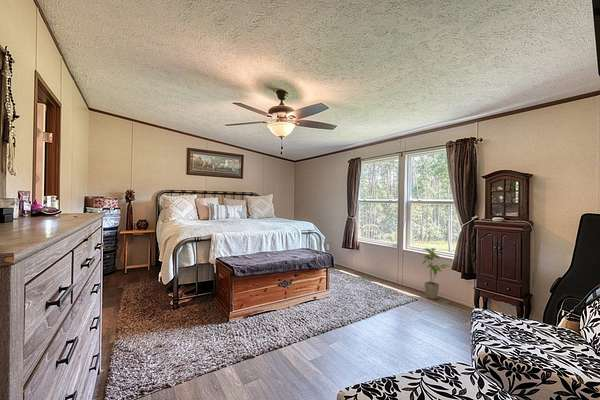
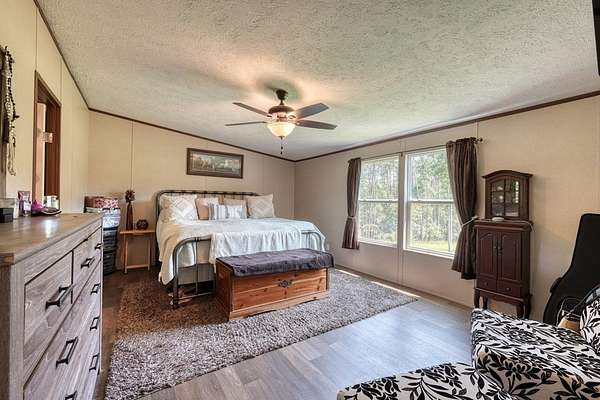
- house plant [422,247,453,300]
